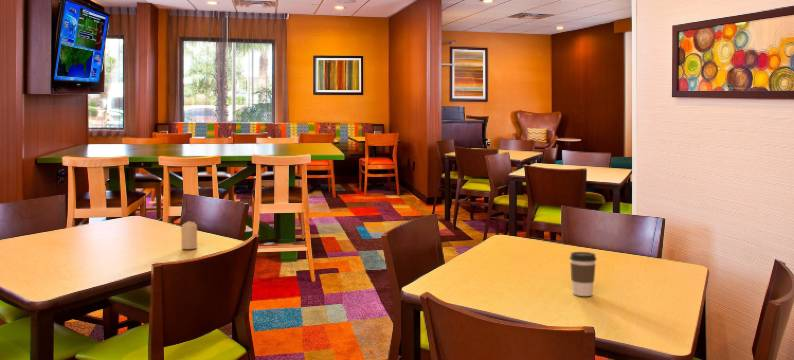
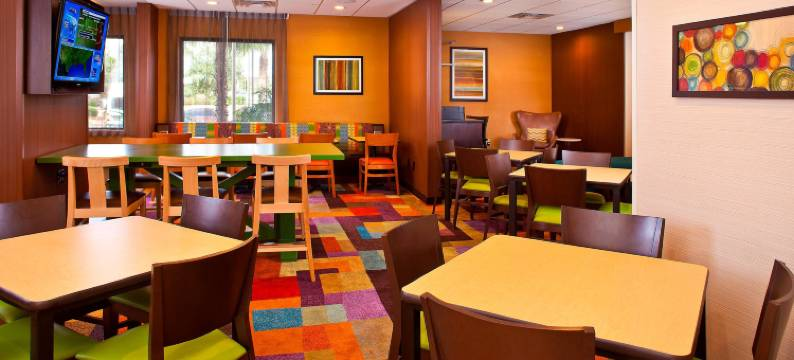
- coffee cup [569,251,597,297]
- candle [180,220,198,250]
